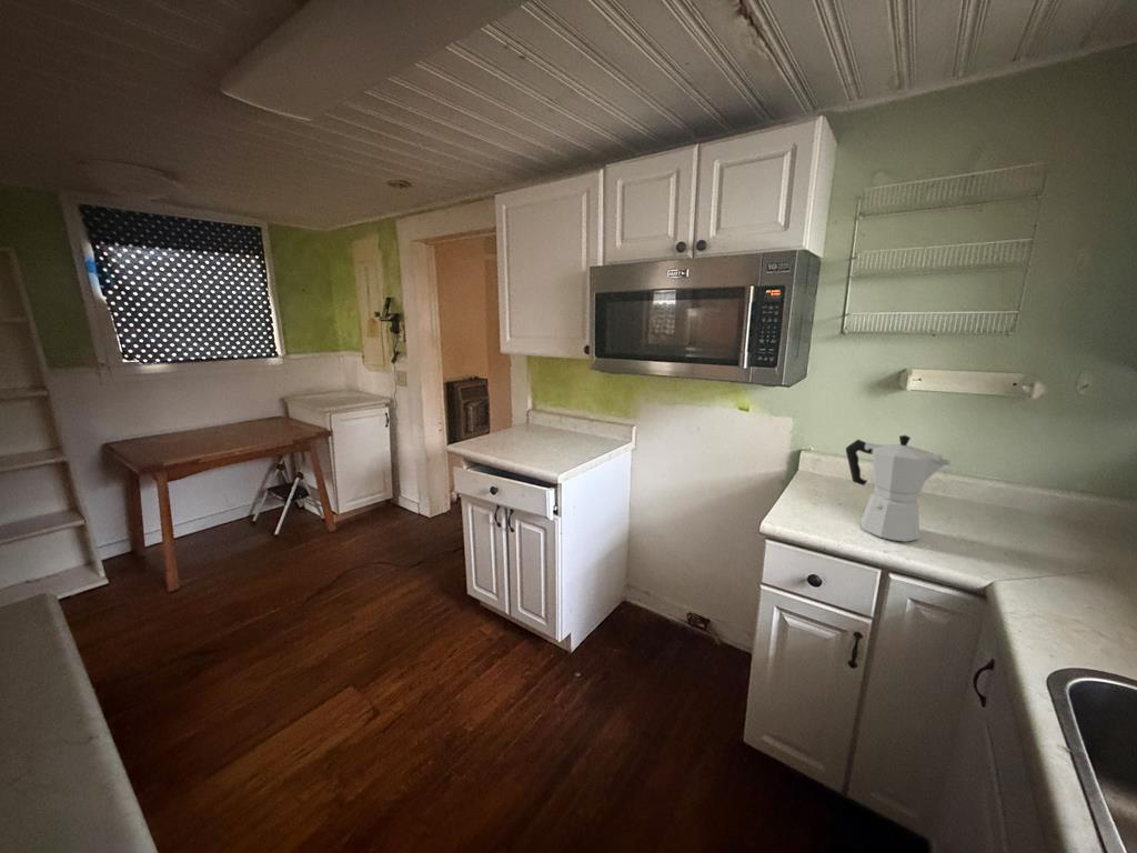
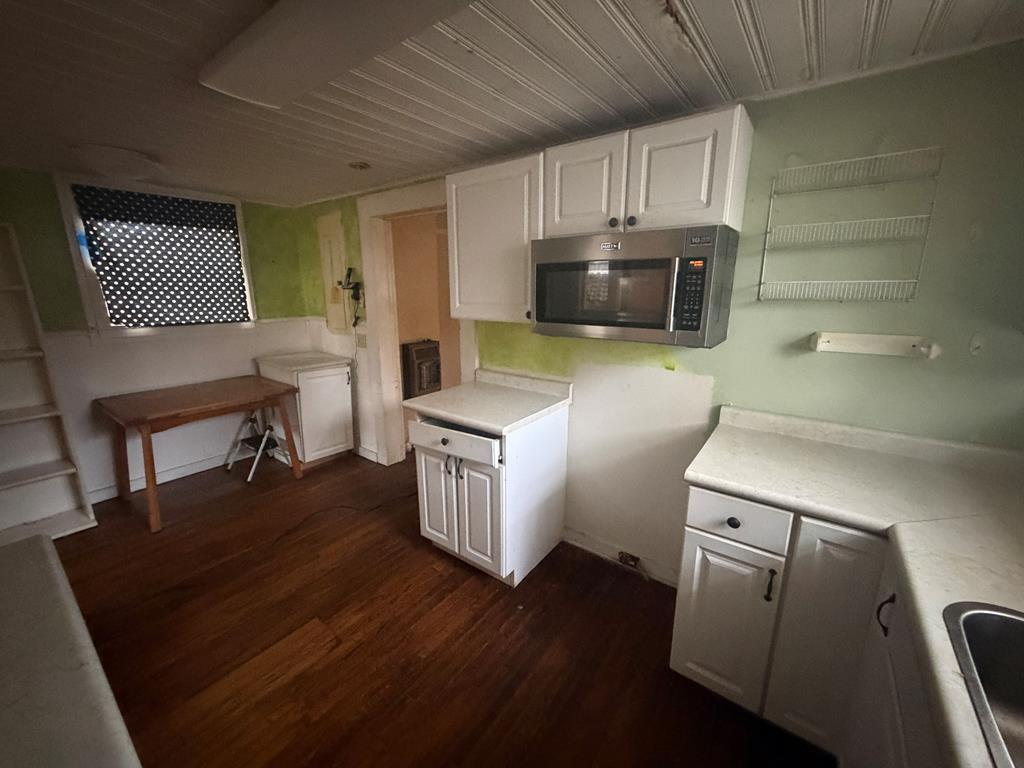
- moka pot [845,434,952,543]
